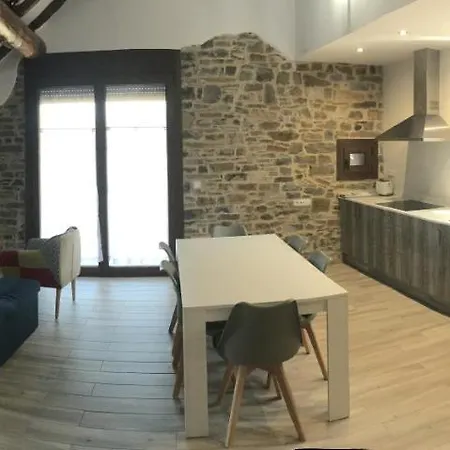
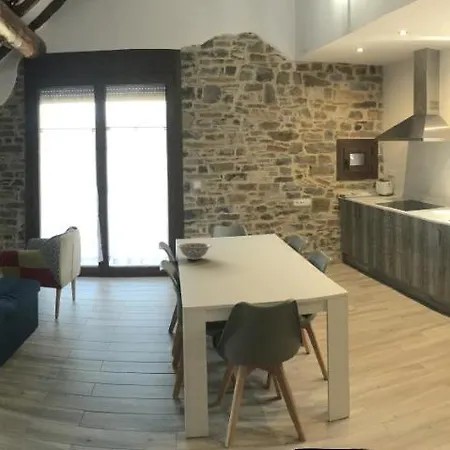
+ decorative bowl [176,242,213,260]
